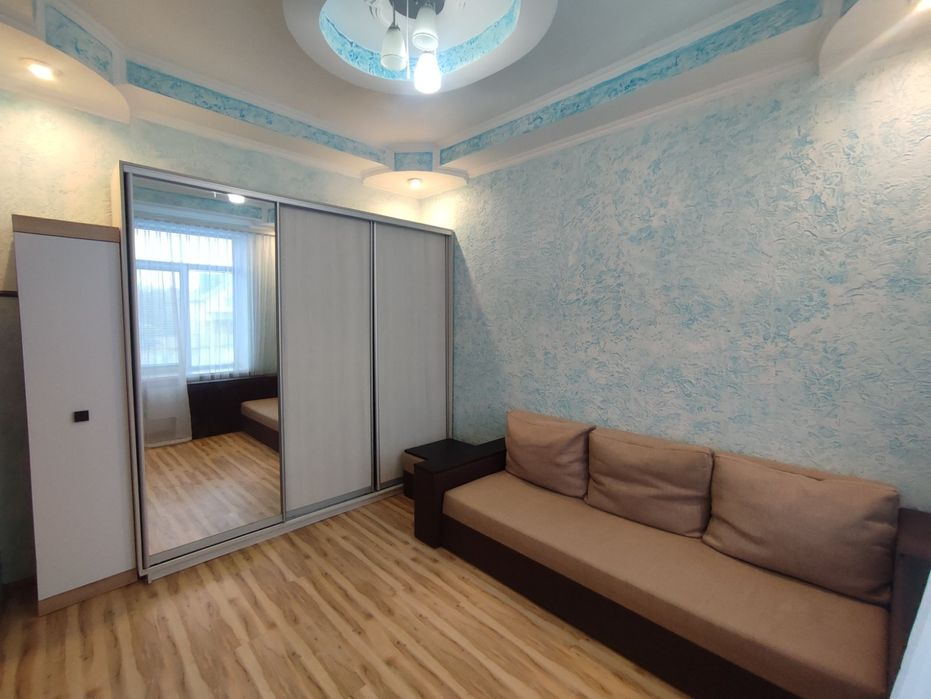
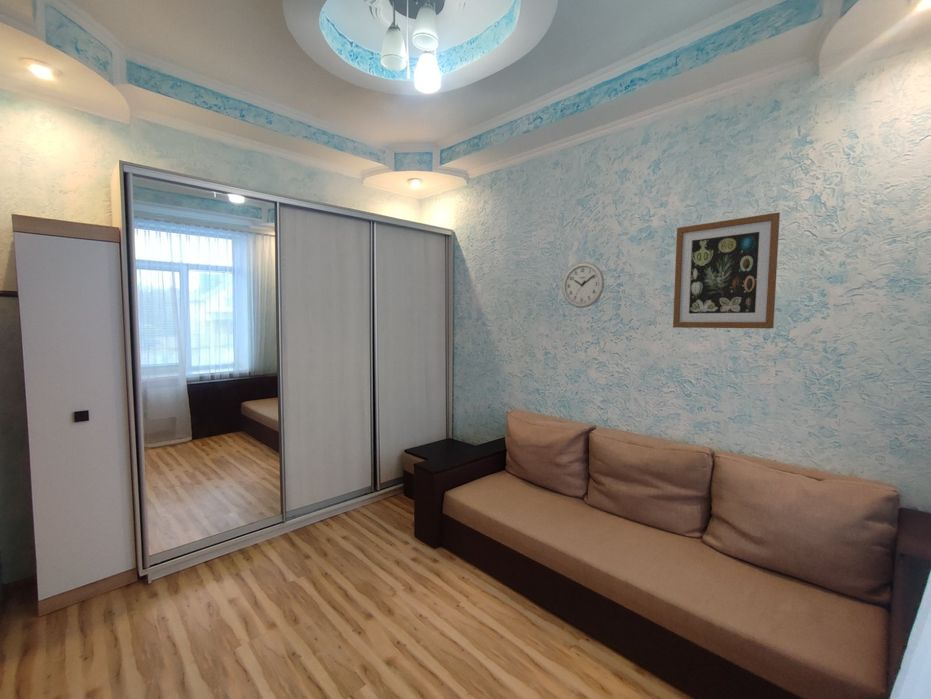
+ wall art [672,211,781,330]
+ wall clock [562,261,605,309]
